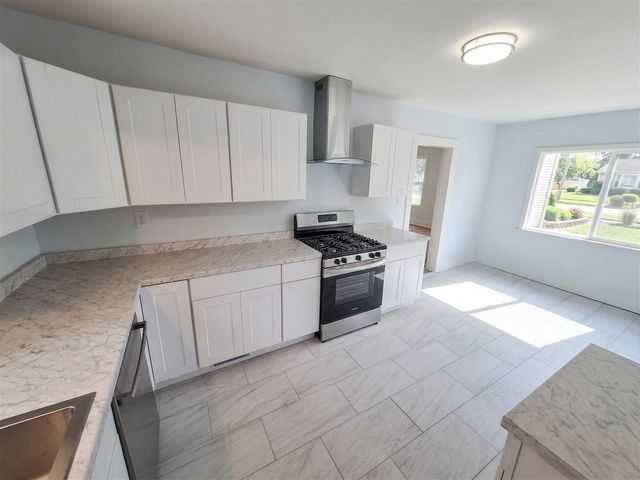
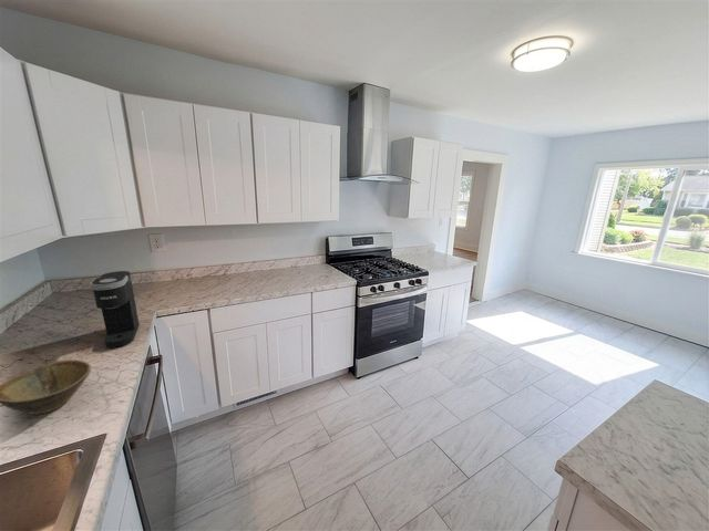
+ bowl [0,358,92,416]
+ coffee maker [89,270,141,348]
